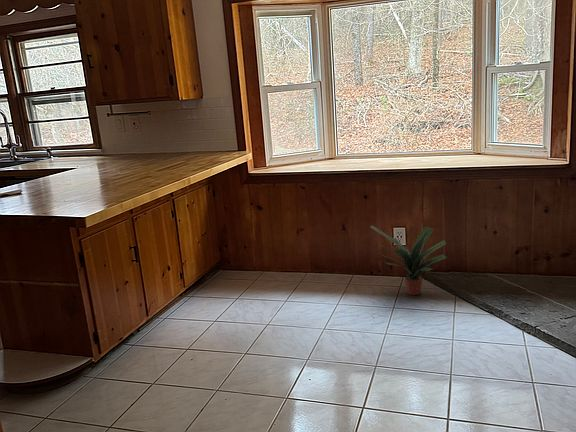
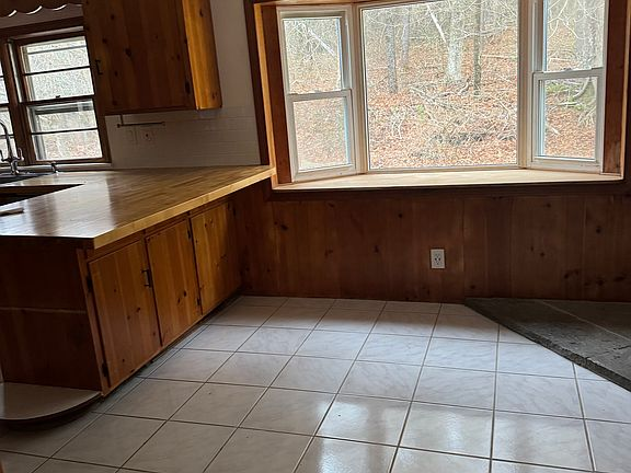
- potted plant [370,225,448,296]
